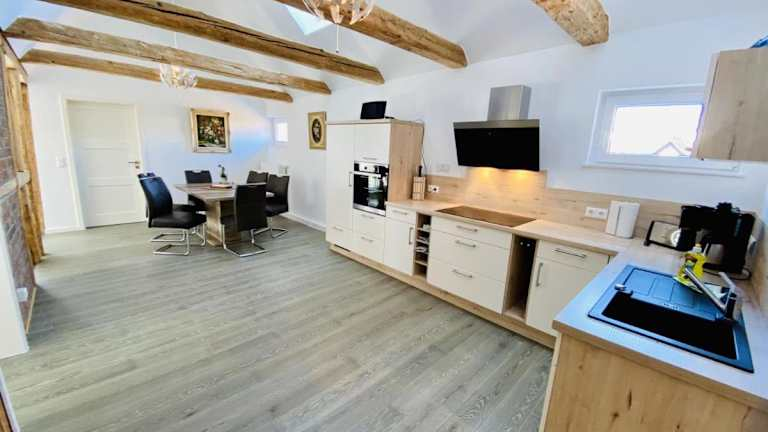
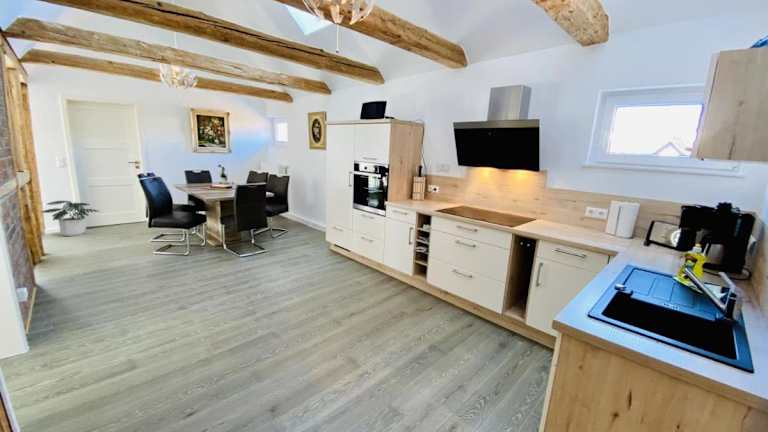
+ potted plant [40,200,100,237]
